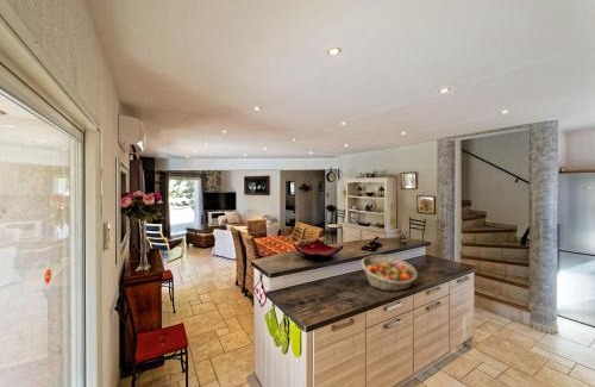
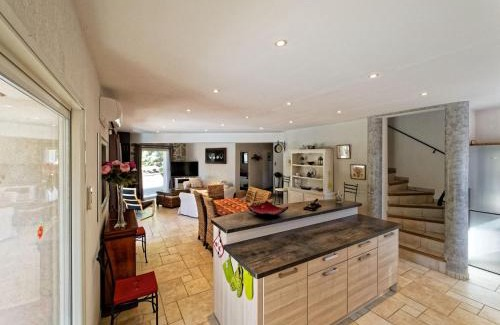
- fruit basket [359,254,419,292]
